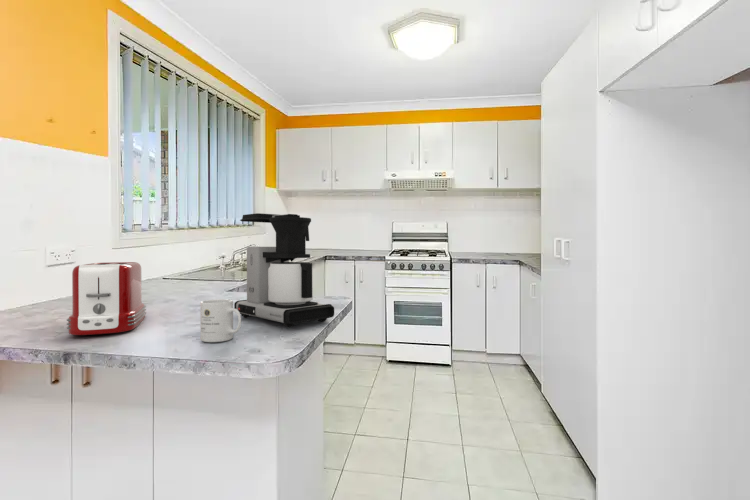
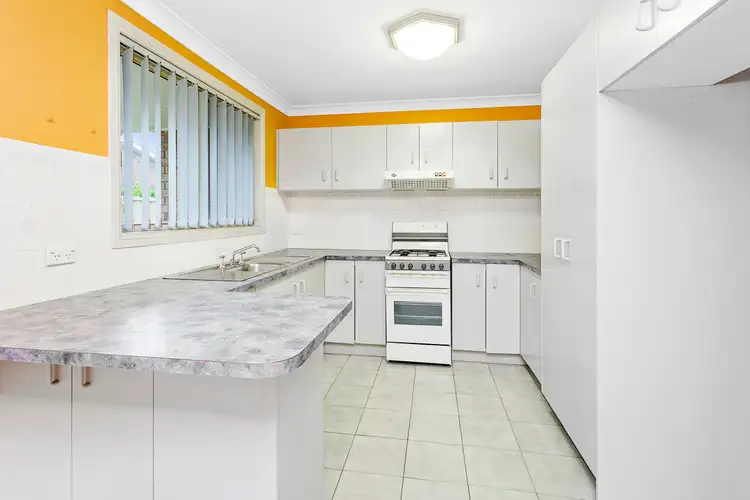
- mug [199,298,242,343]
- toaster [66,261,147,336]
- coffee maker [233,212,335,328]
